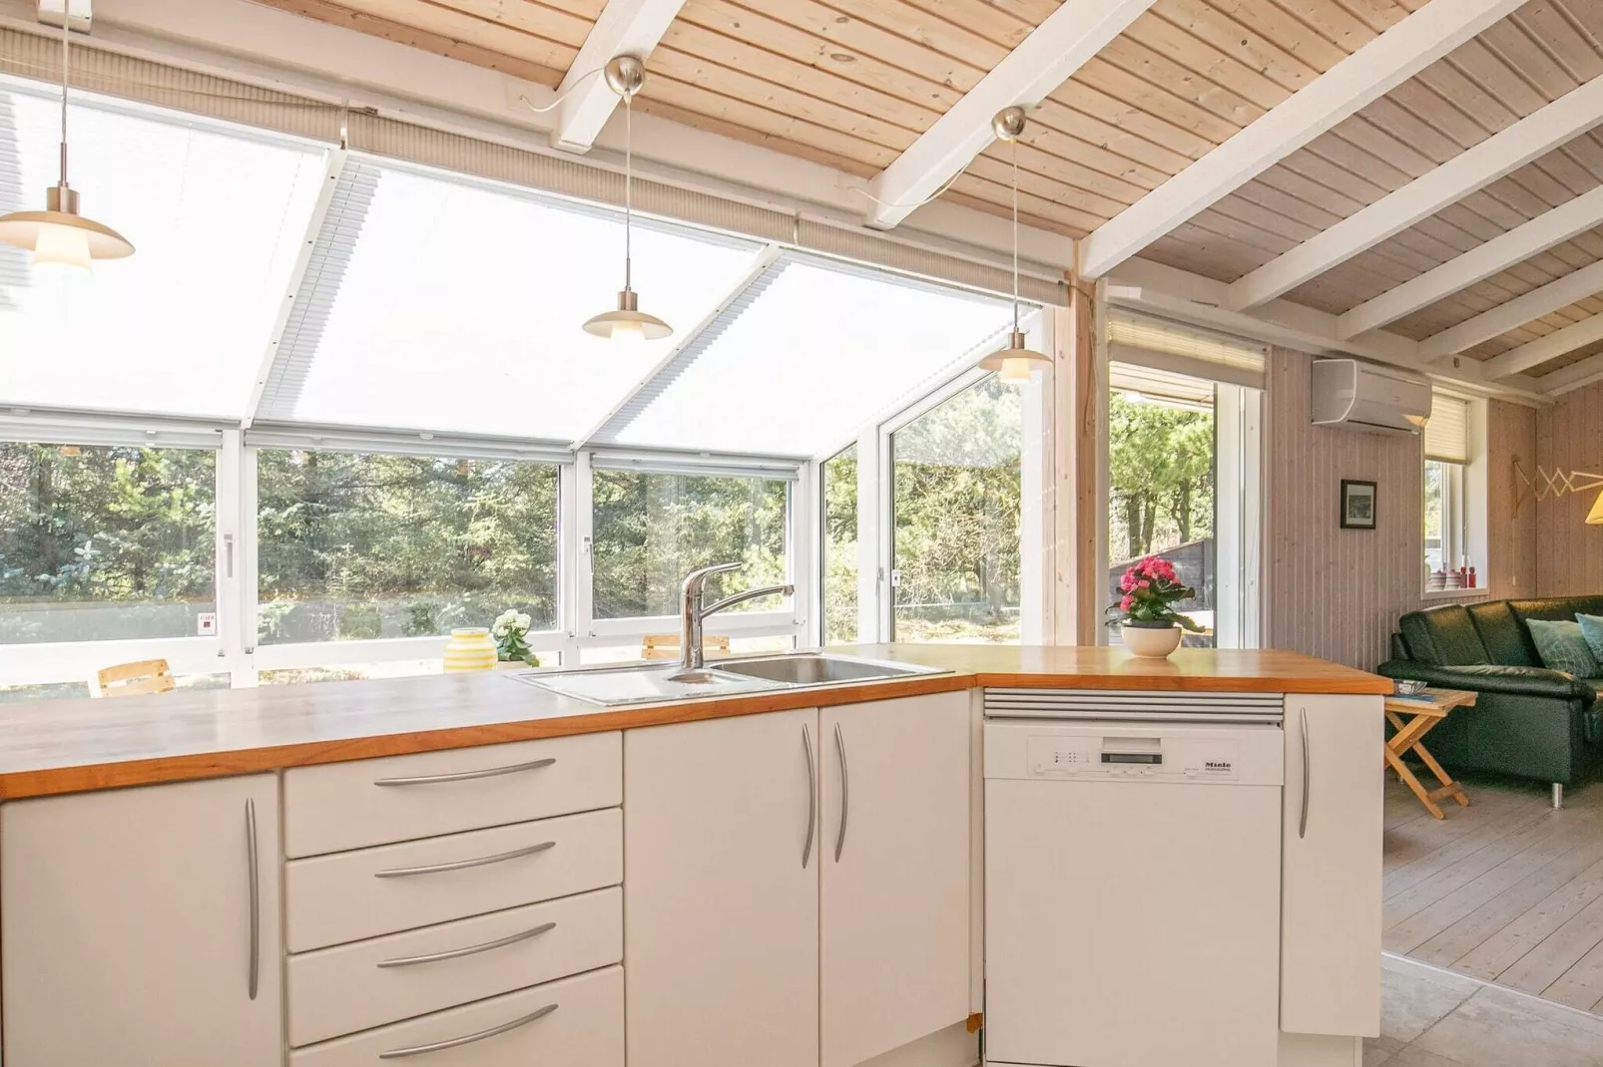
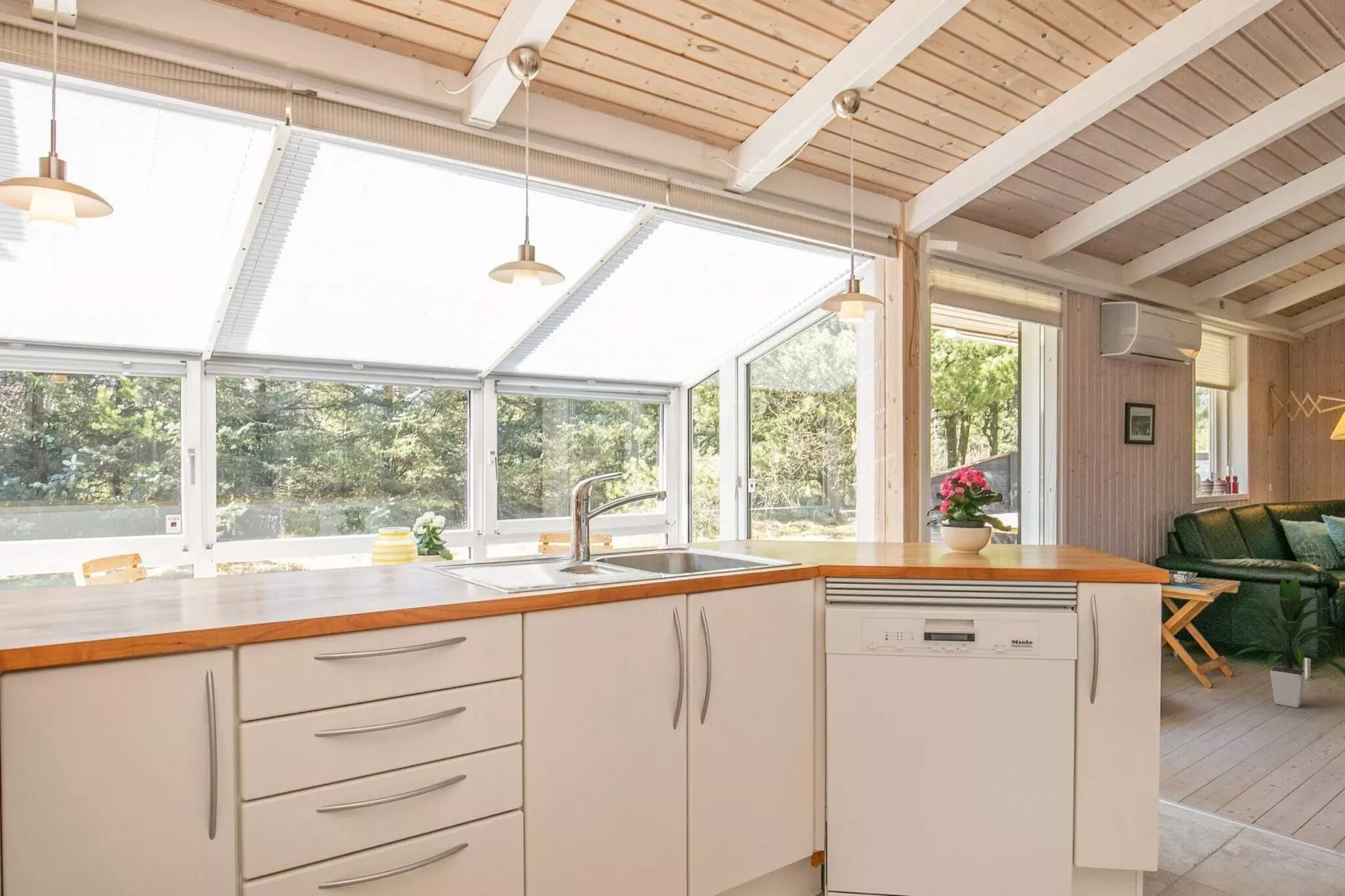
+ indoor plant [1232,575,1345,708]
